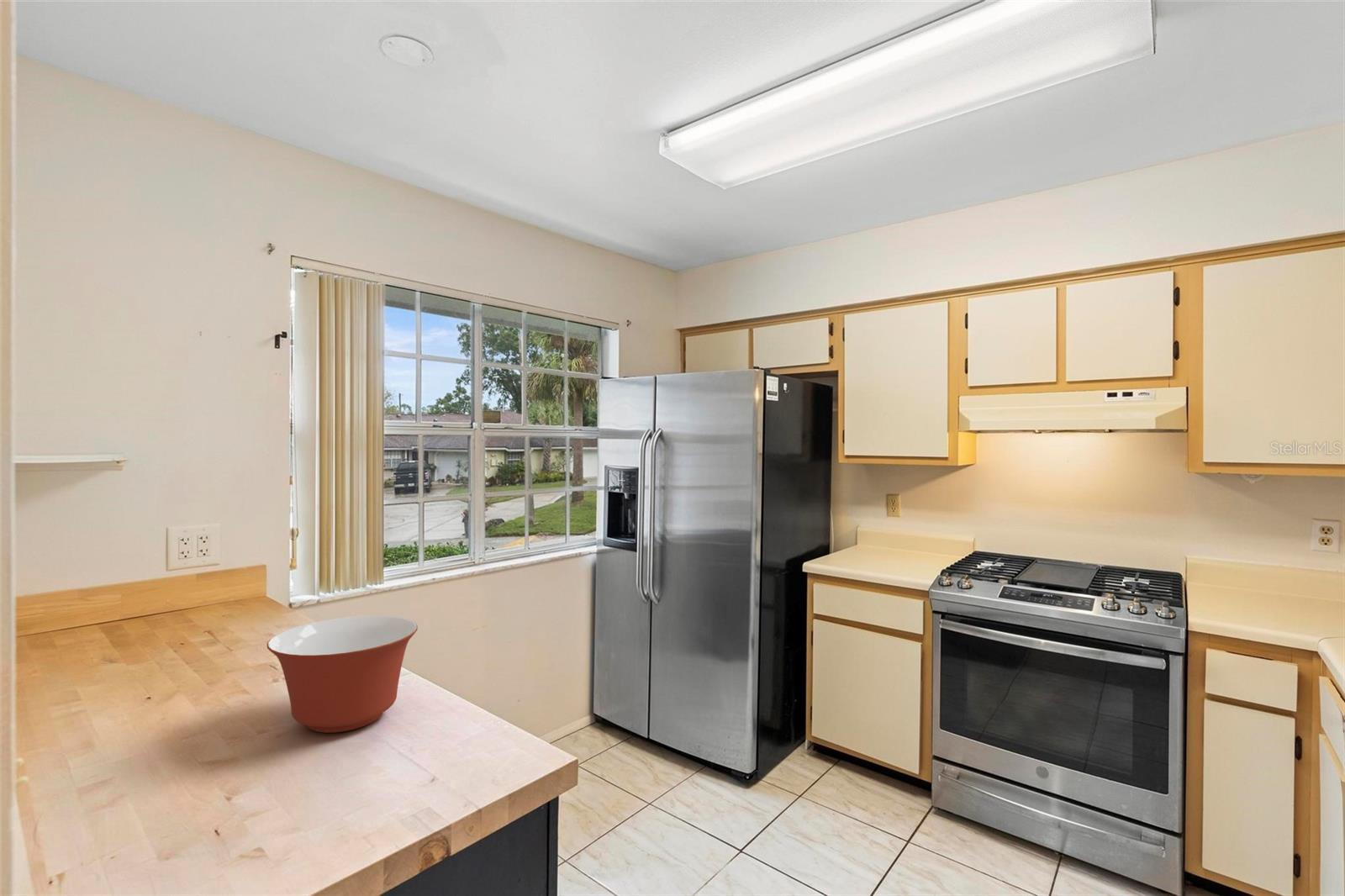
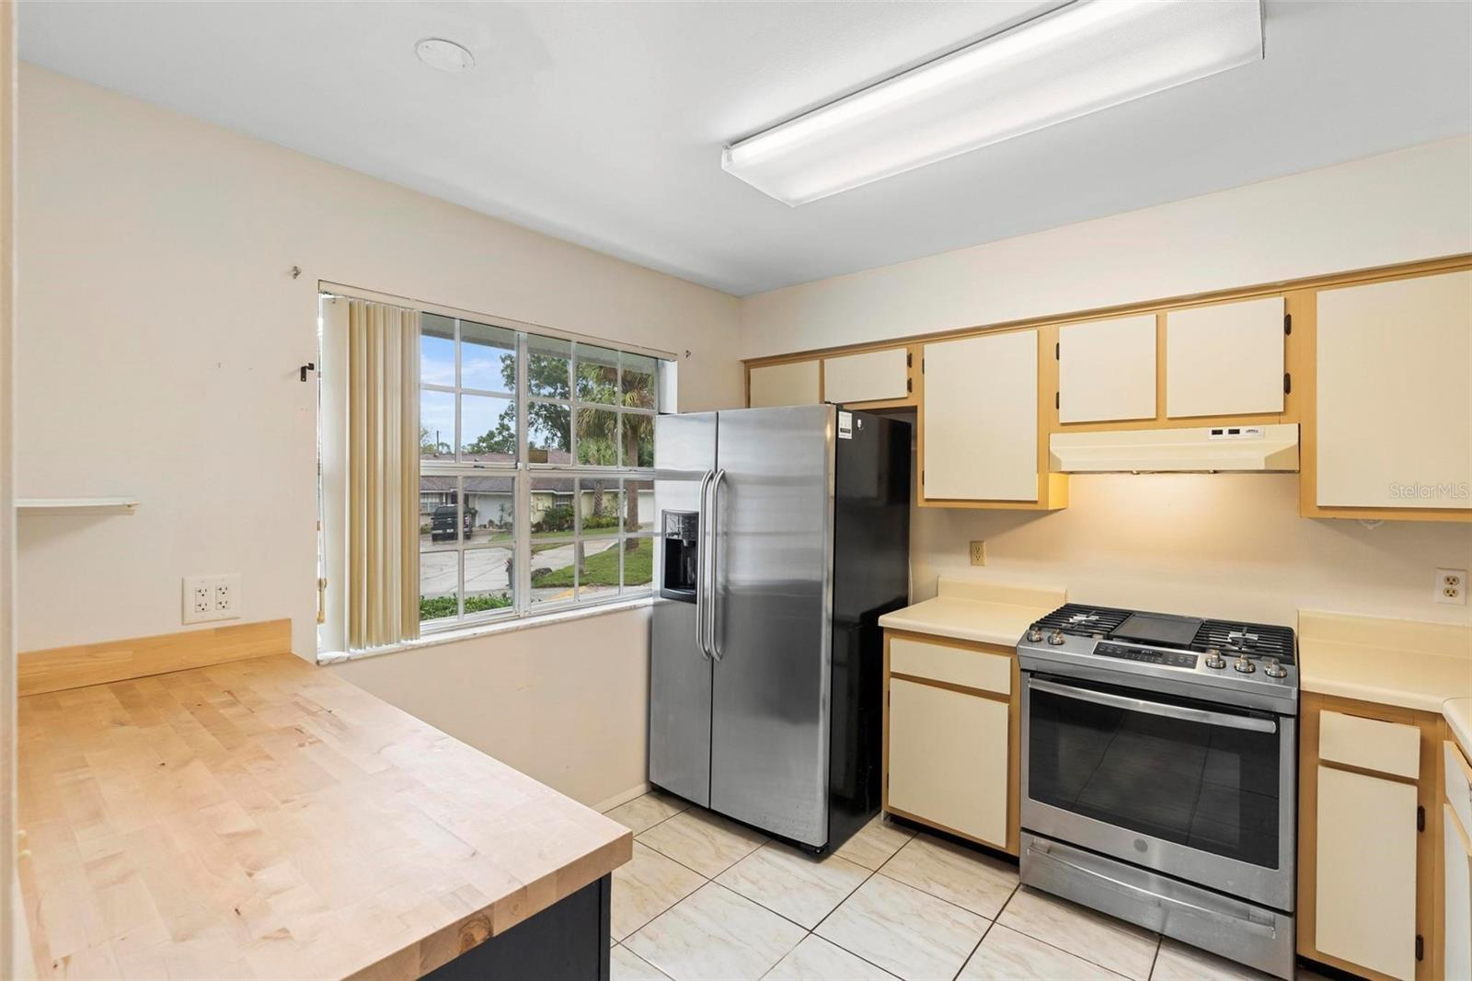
- mixing bowl [266,614,419,734]
